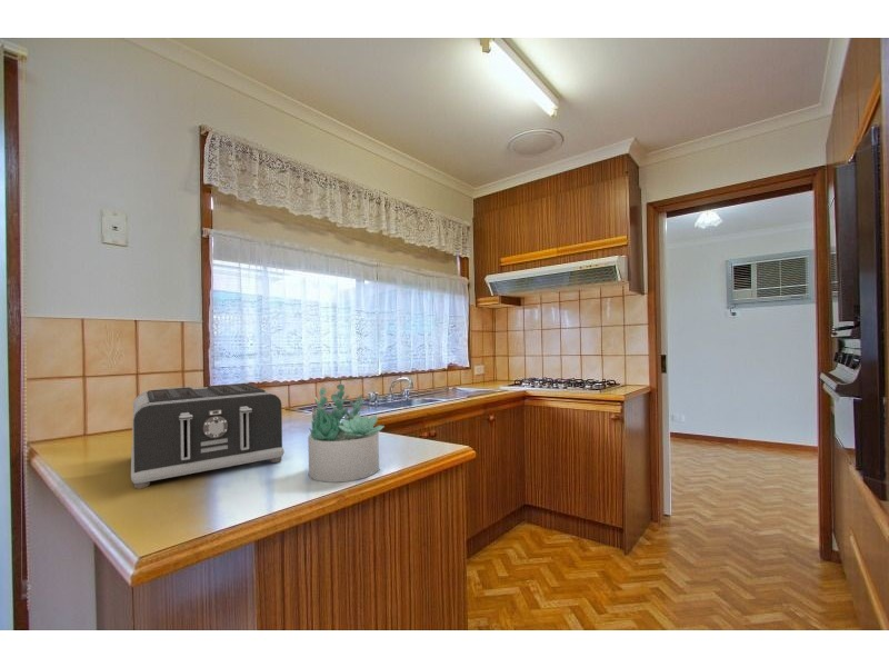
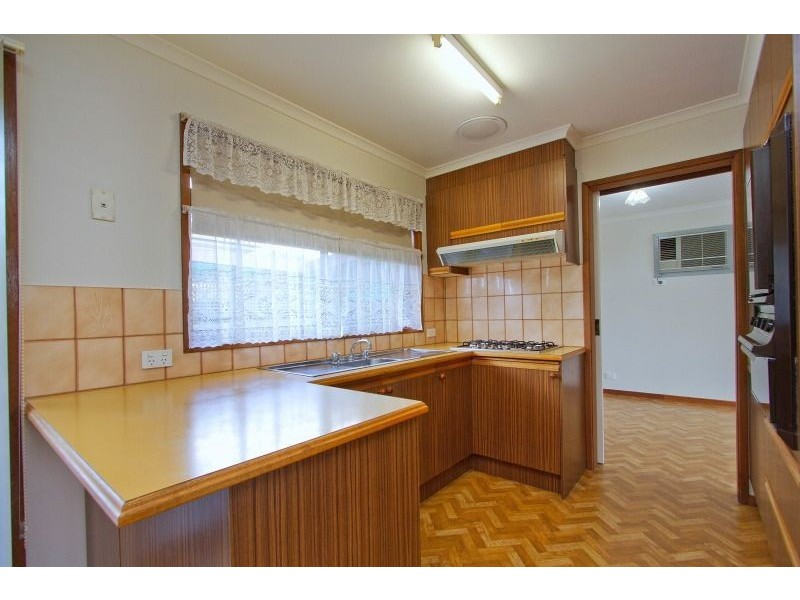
- succulent plant [307,382,386,484]
- toaster [130,382,286,489]
